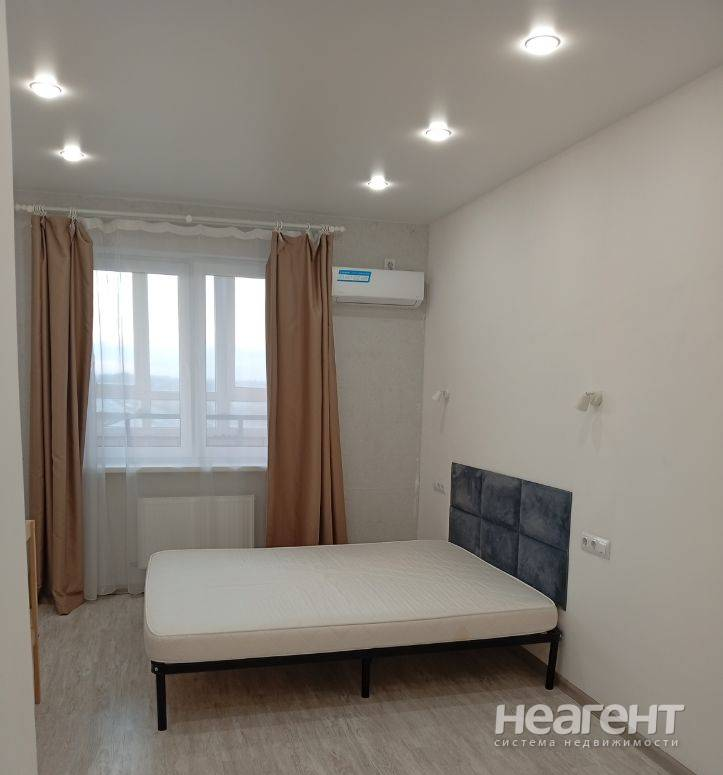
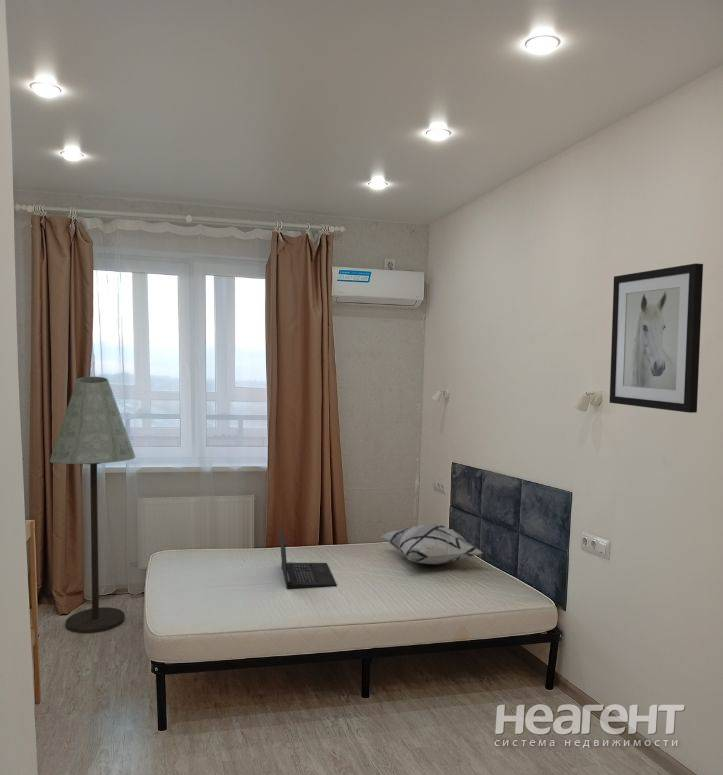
+ wall art [609,262,704,414]
+ decorative pillow [380,523,483,565]
+ laptop [278,525,338,590]
+ floor lamp [49,376,136,634]
